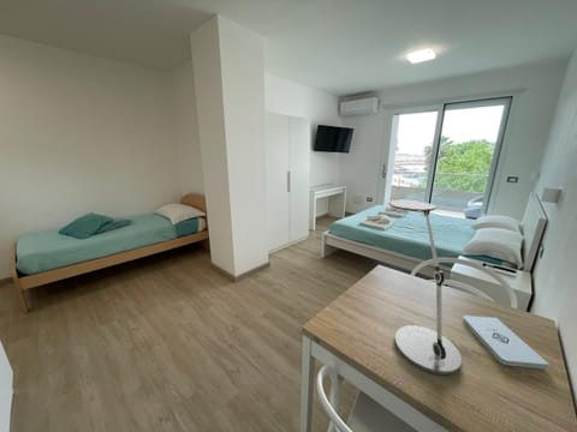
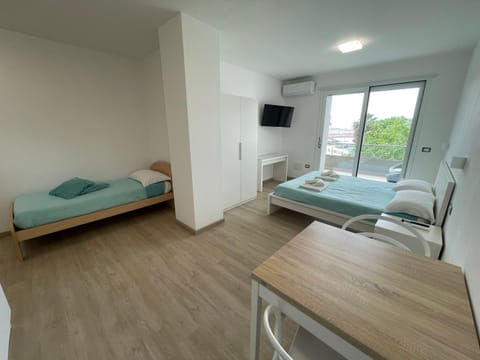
- desk lamp [387,199,463,376]
- notepad [462,314,551,370]
